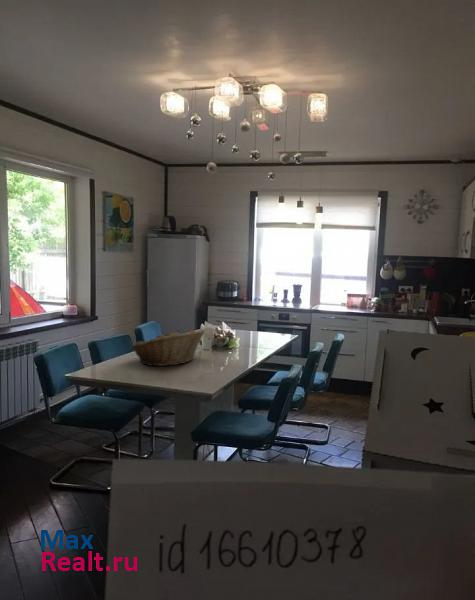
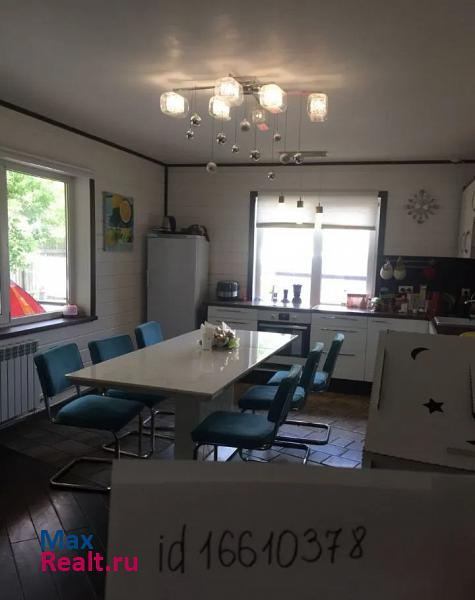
- fruit basket [129,328,207,367]
